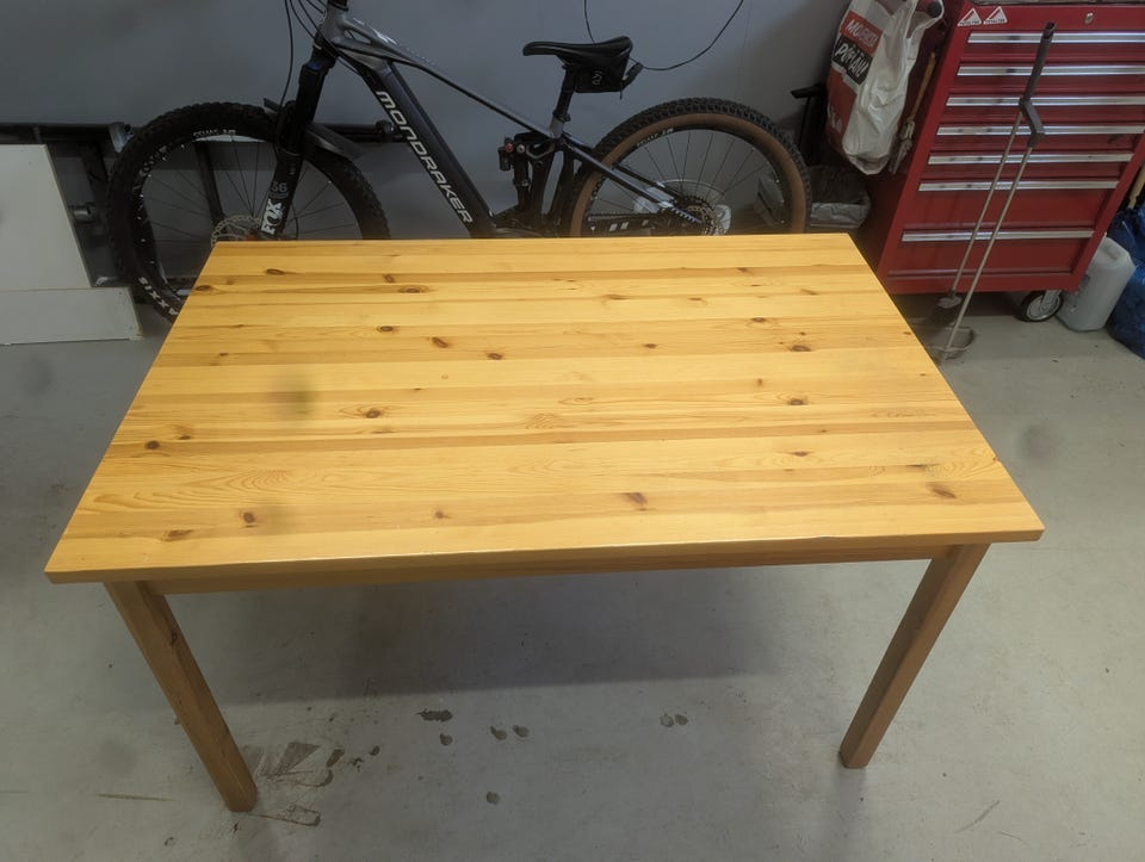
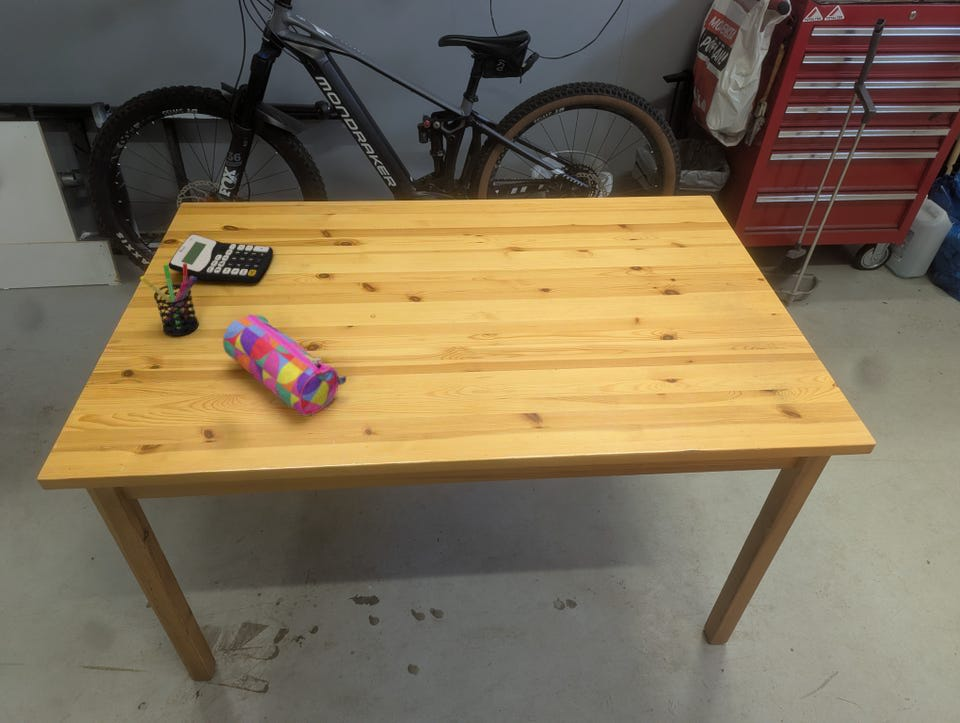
+ pen holder [139,263,200,337]
+ calculator [168,233,274,283]
+ pencil case [222,313,347,417]
